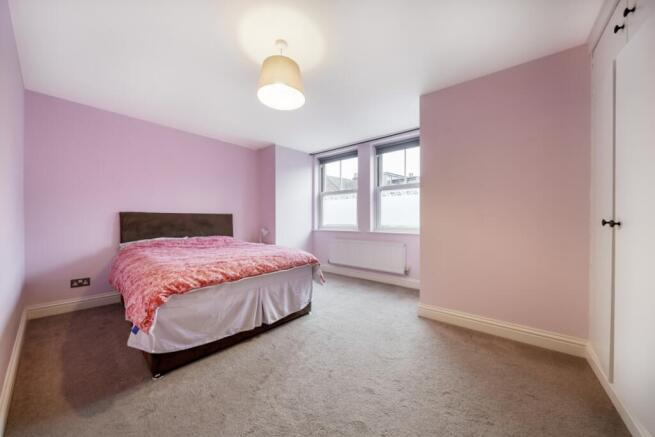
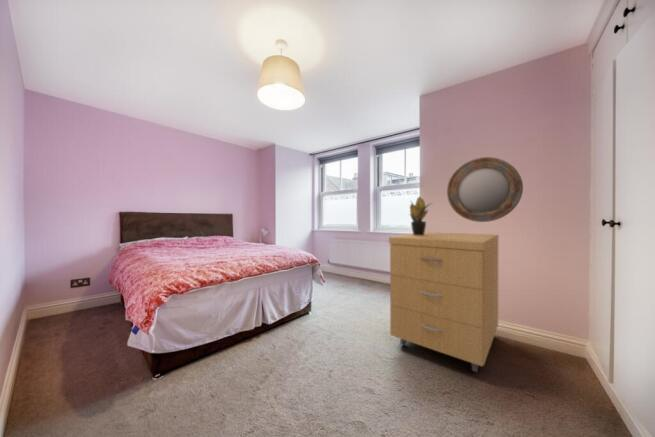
+ potted plant [407,195,433,235]
+ home mirror [446,156,524,223]
+ storage cabinet [388,231,500,373]
